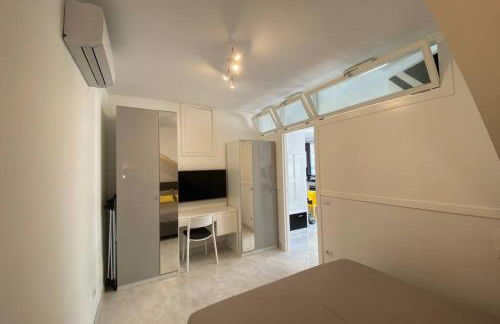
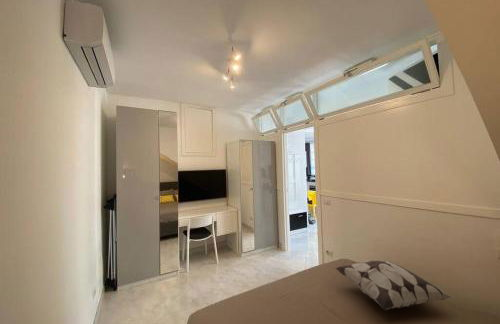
+ decorative pillow [335,259,456,311]
